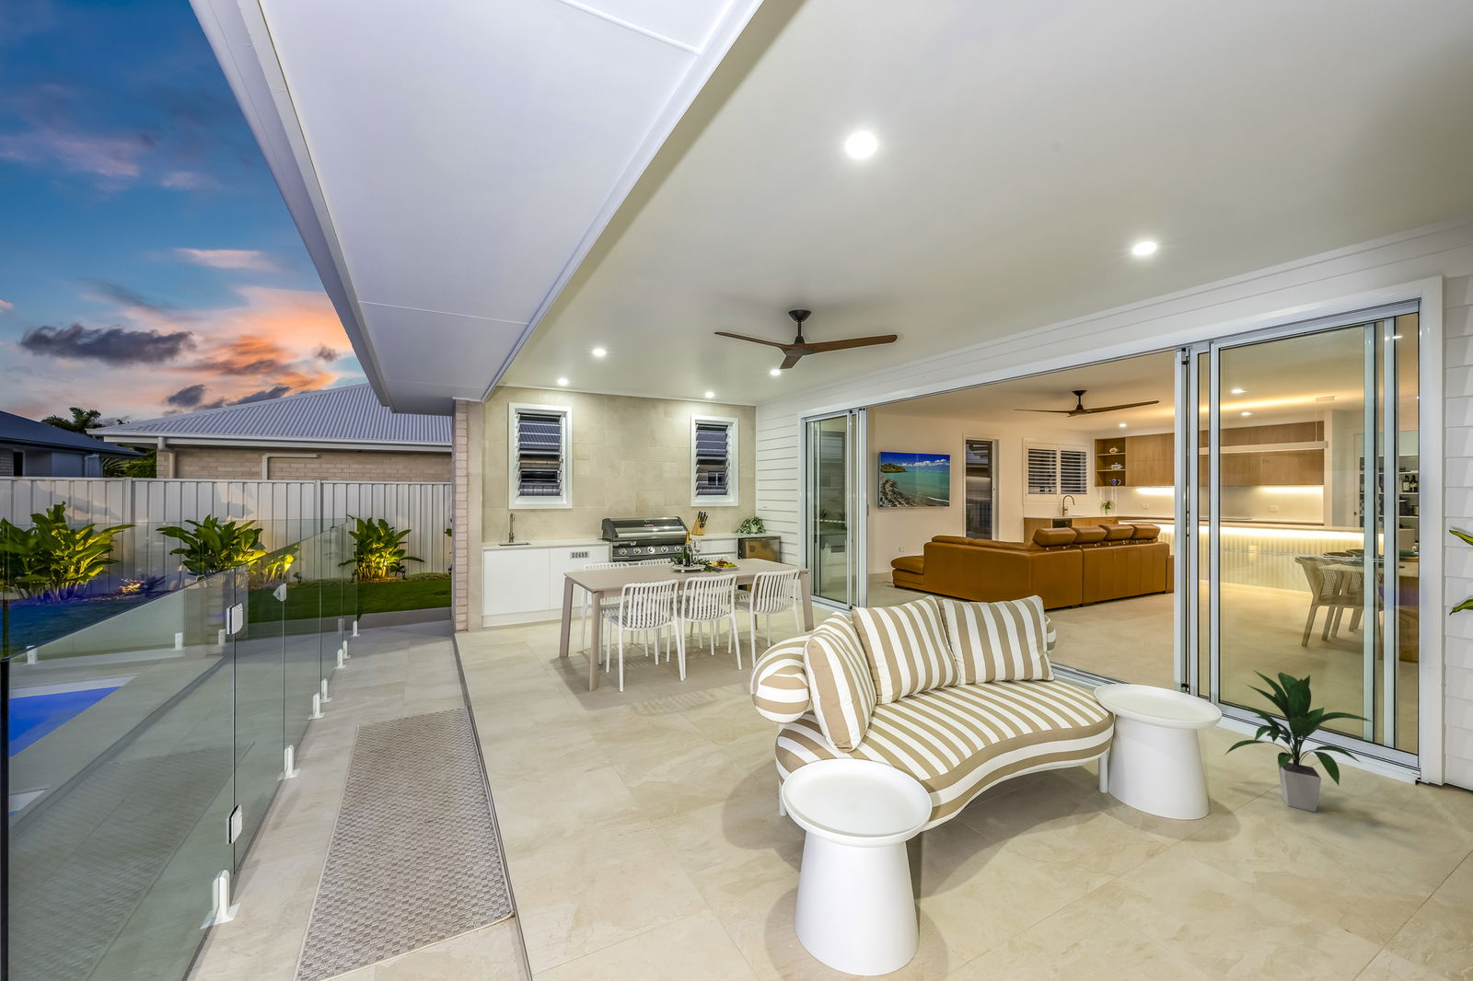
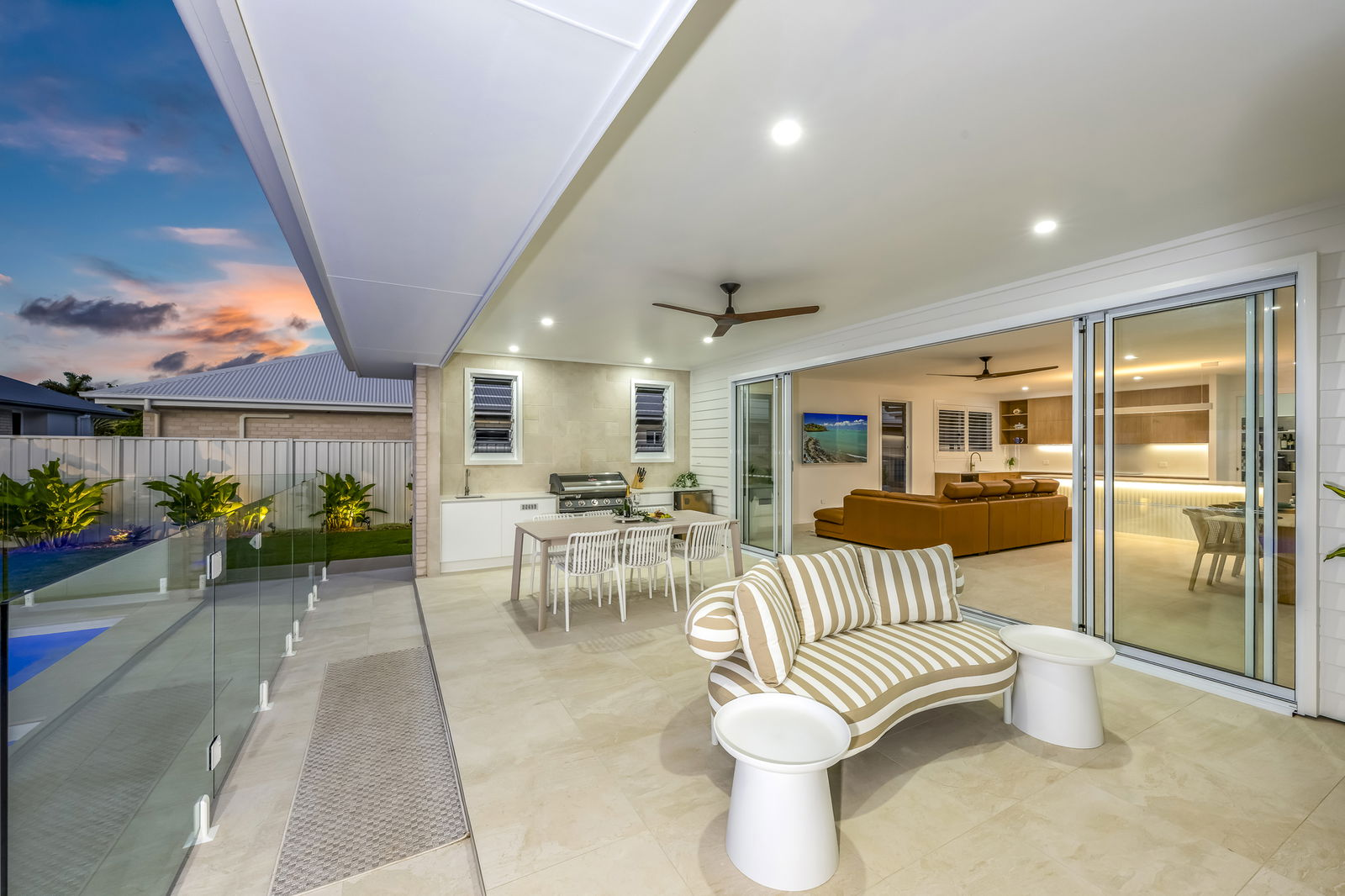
- indoor plant [1223,670,1376,812]
